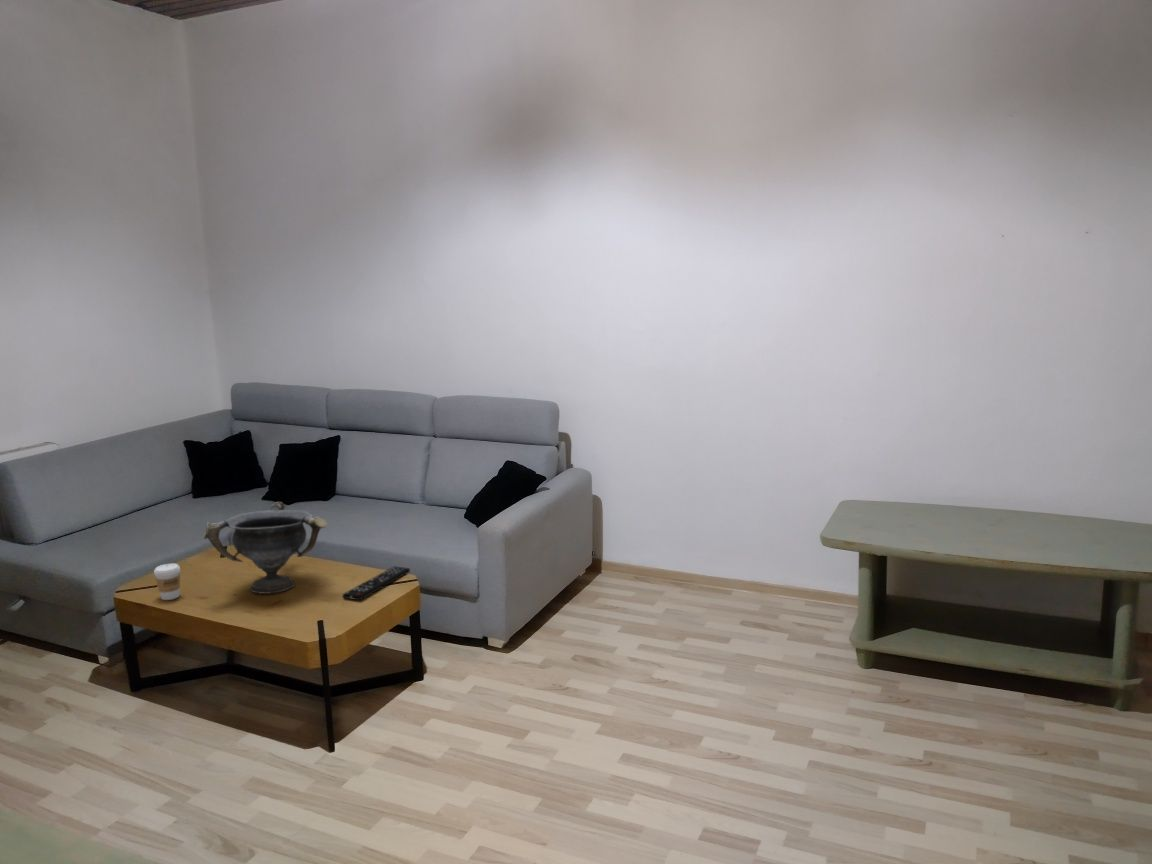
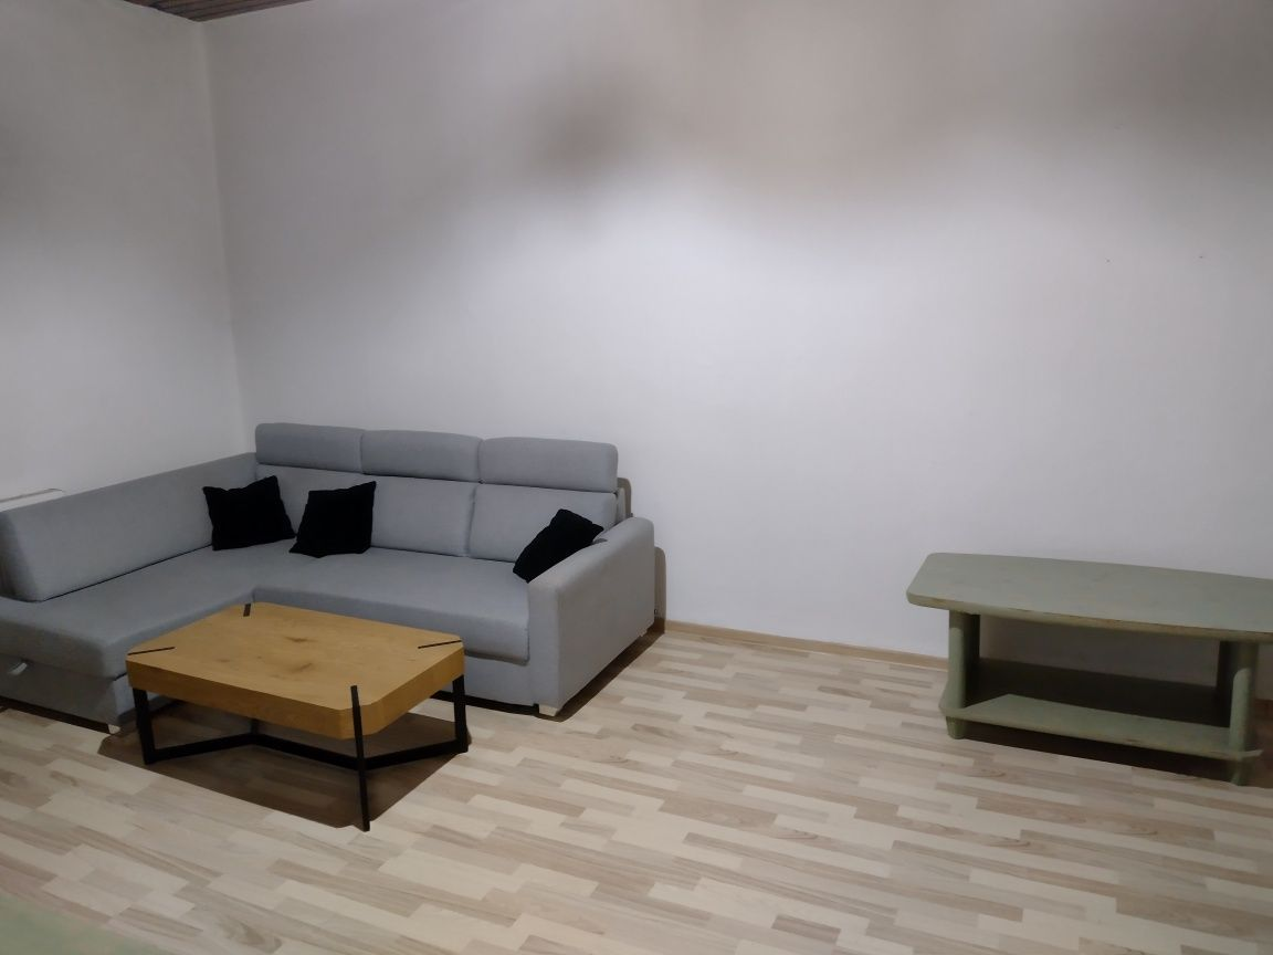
- coffee cup [153,563,181,601]
- decorative bowl [203,501,328,595]
- remote control [342,565,411,601]
